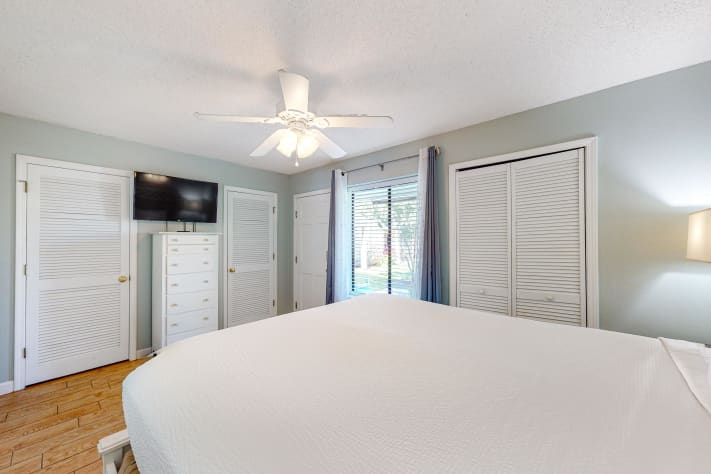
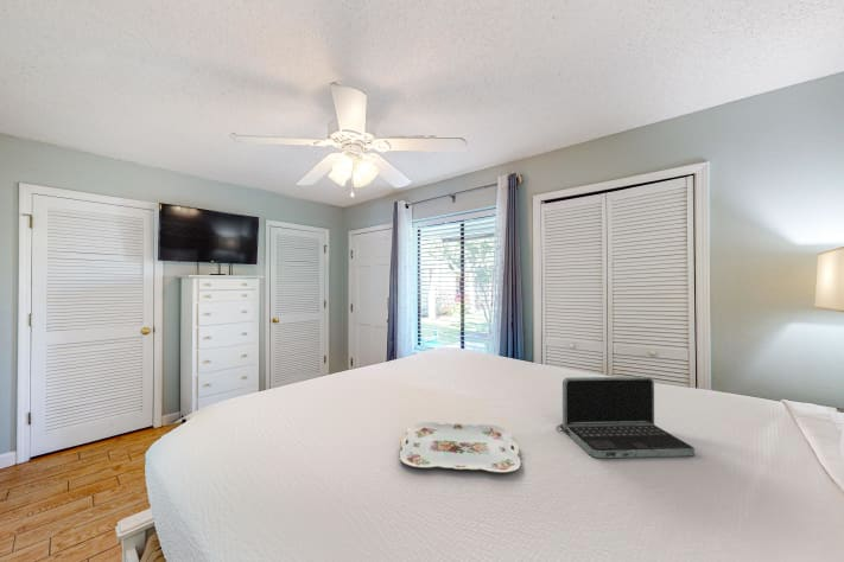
+ laptop [556,376,696,459]
+ serving tray [399,421,522,474]
